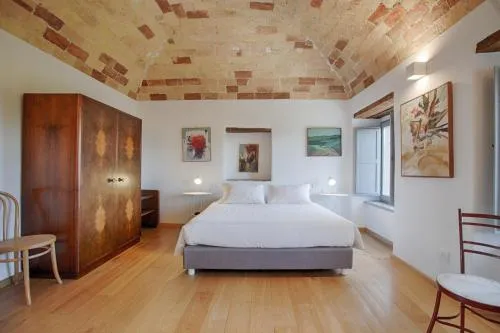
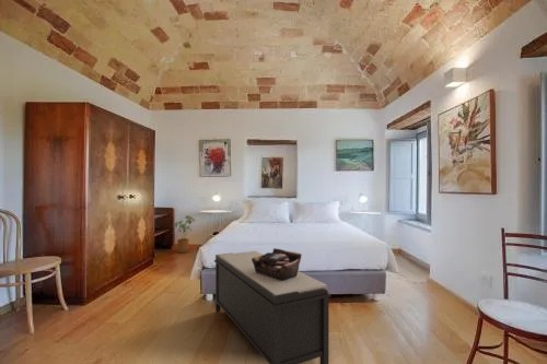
+ house plant [174,214,198,254]
+ bench [213,250,333,364]
+ tote bag [252,247,303,281]
